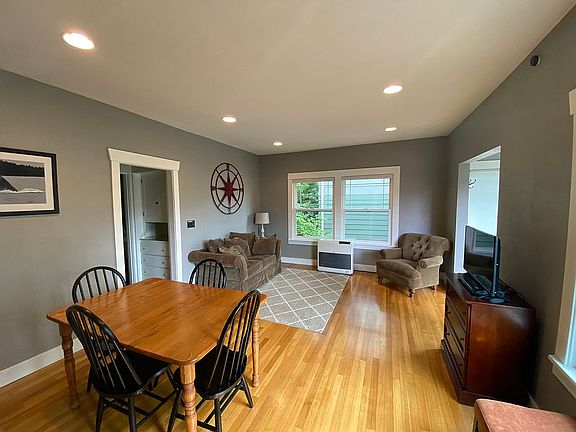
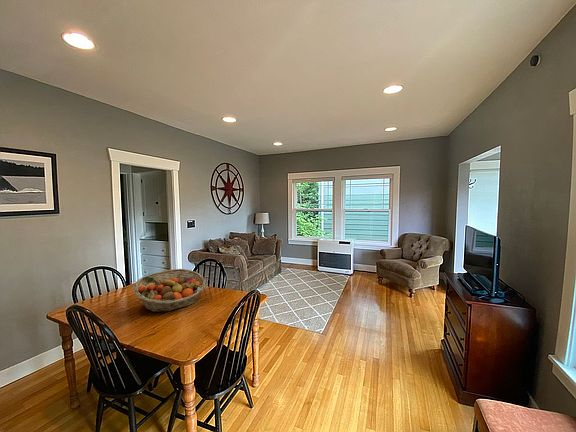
+ fruit basket [133,268,207,313]
